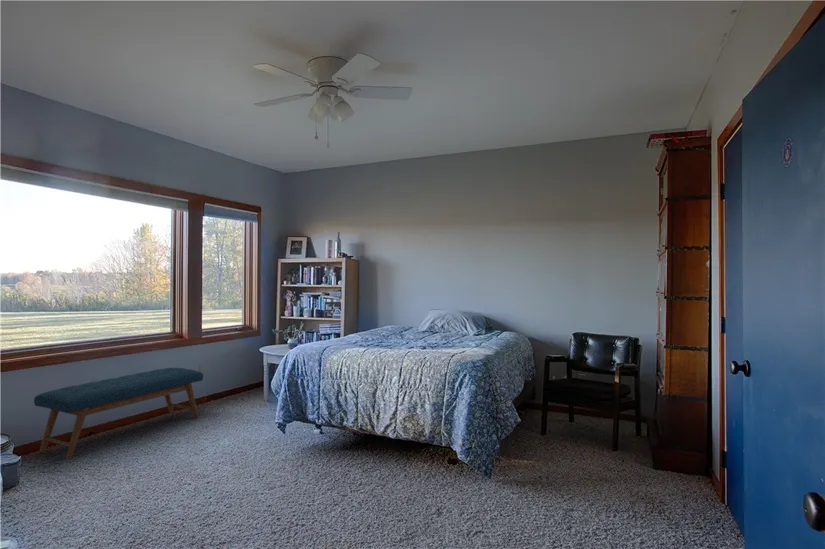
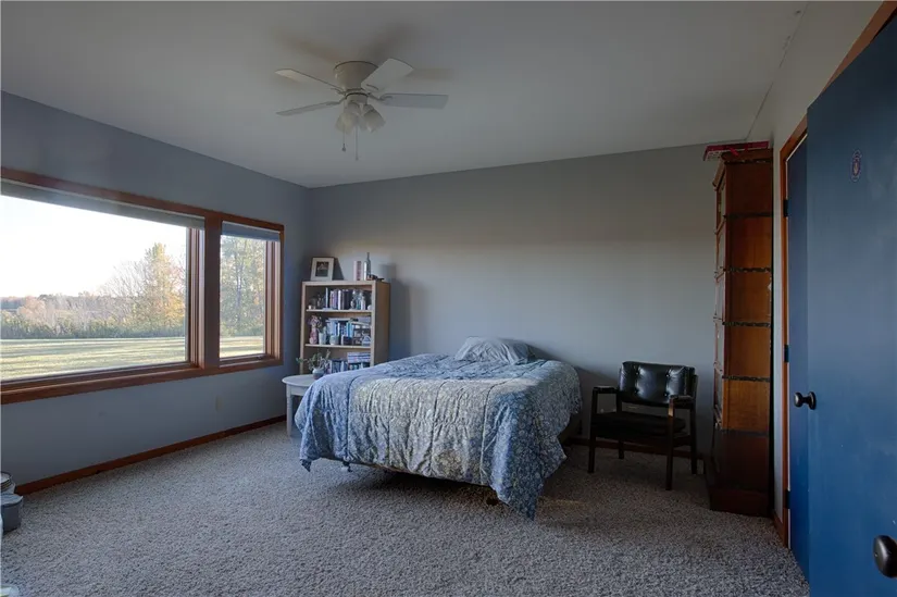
- bench [33,367,204,461]
